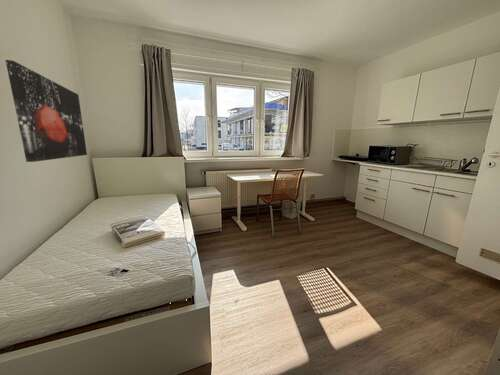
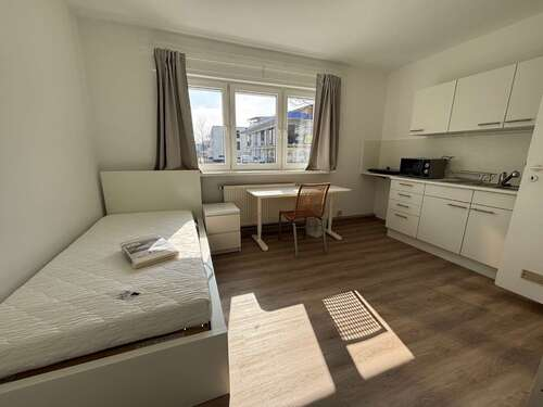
- wall art [4,59,88,163]
